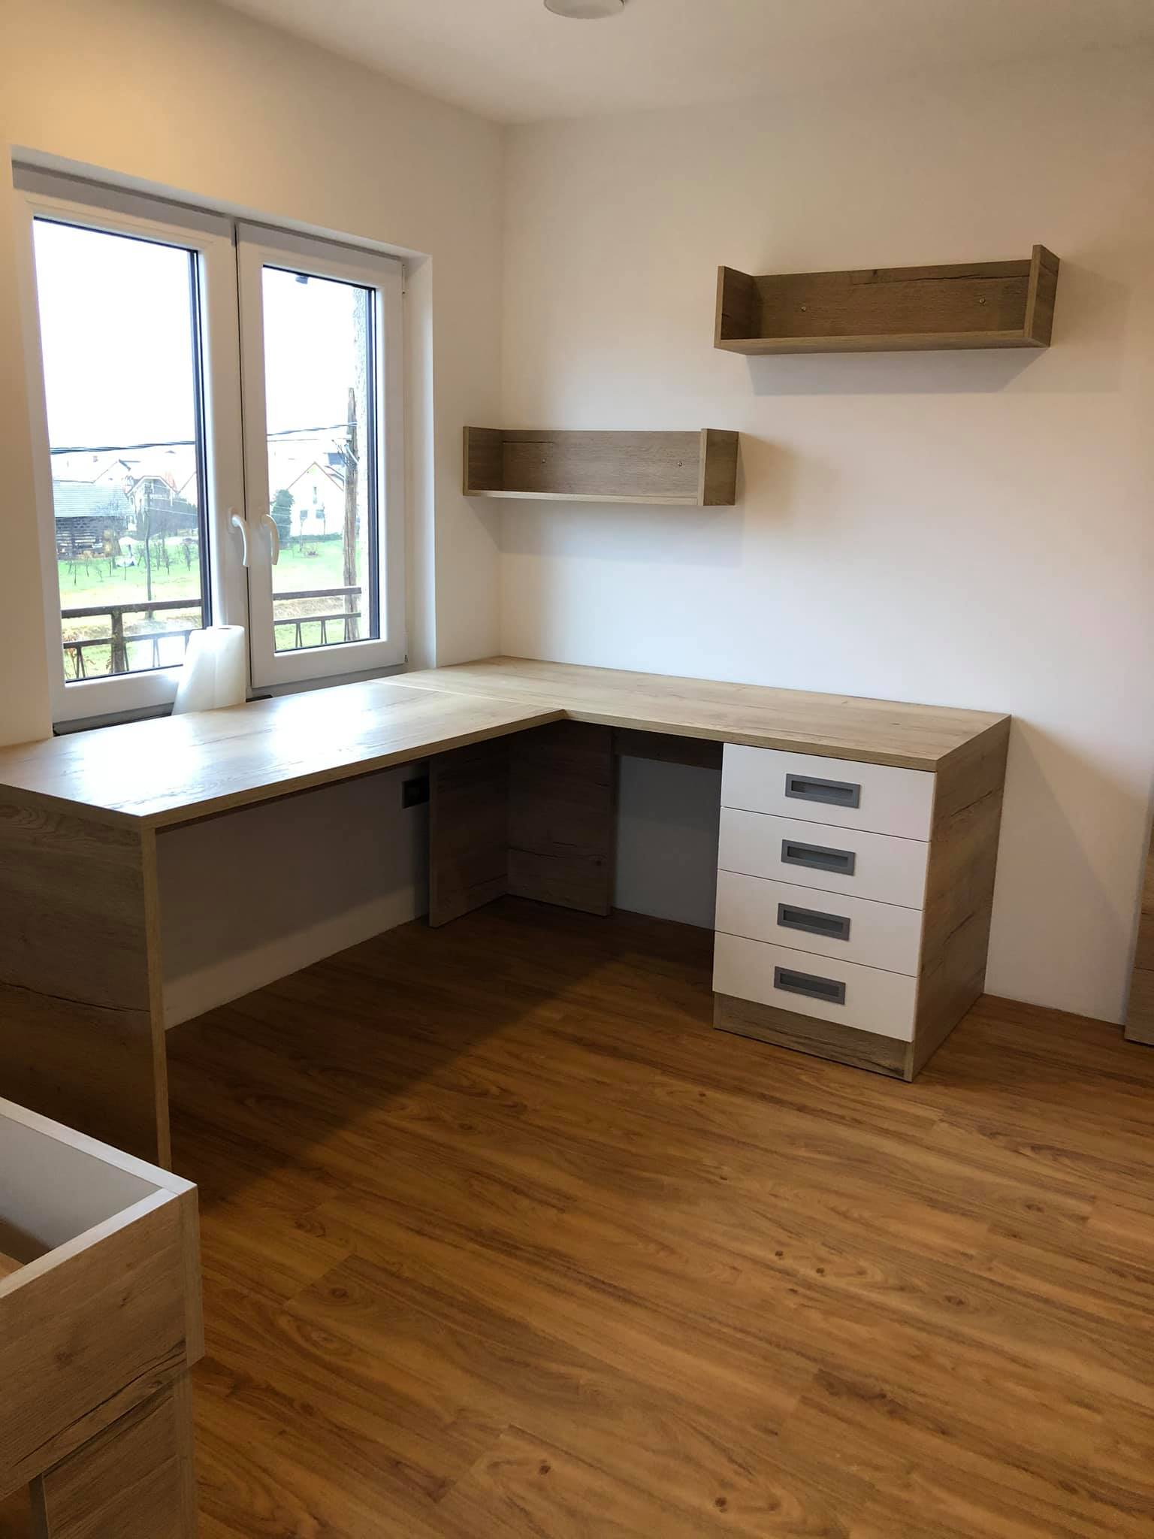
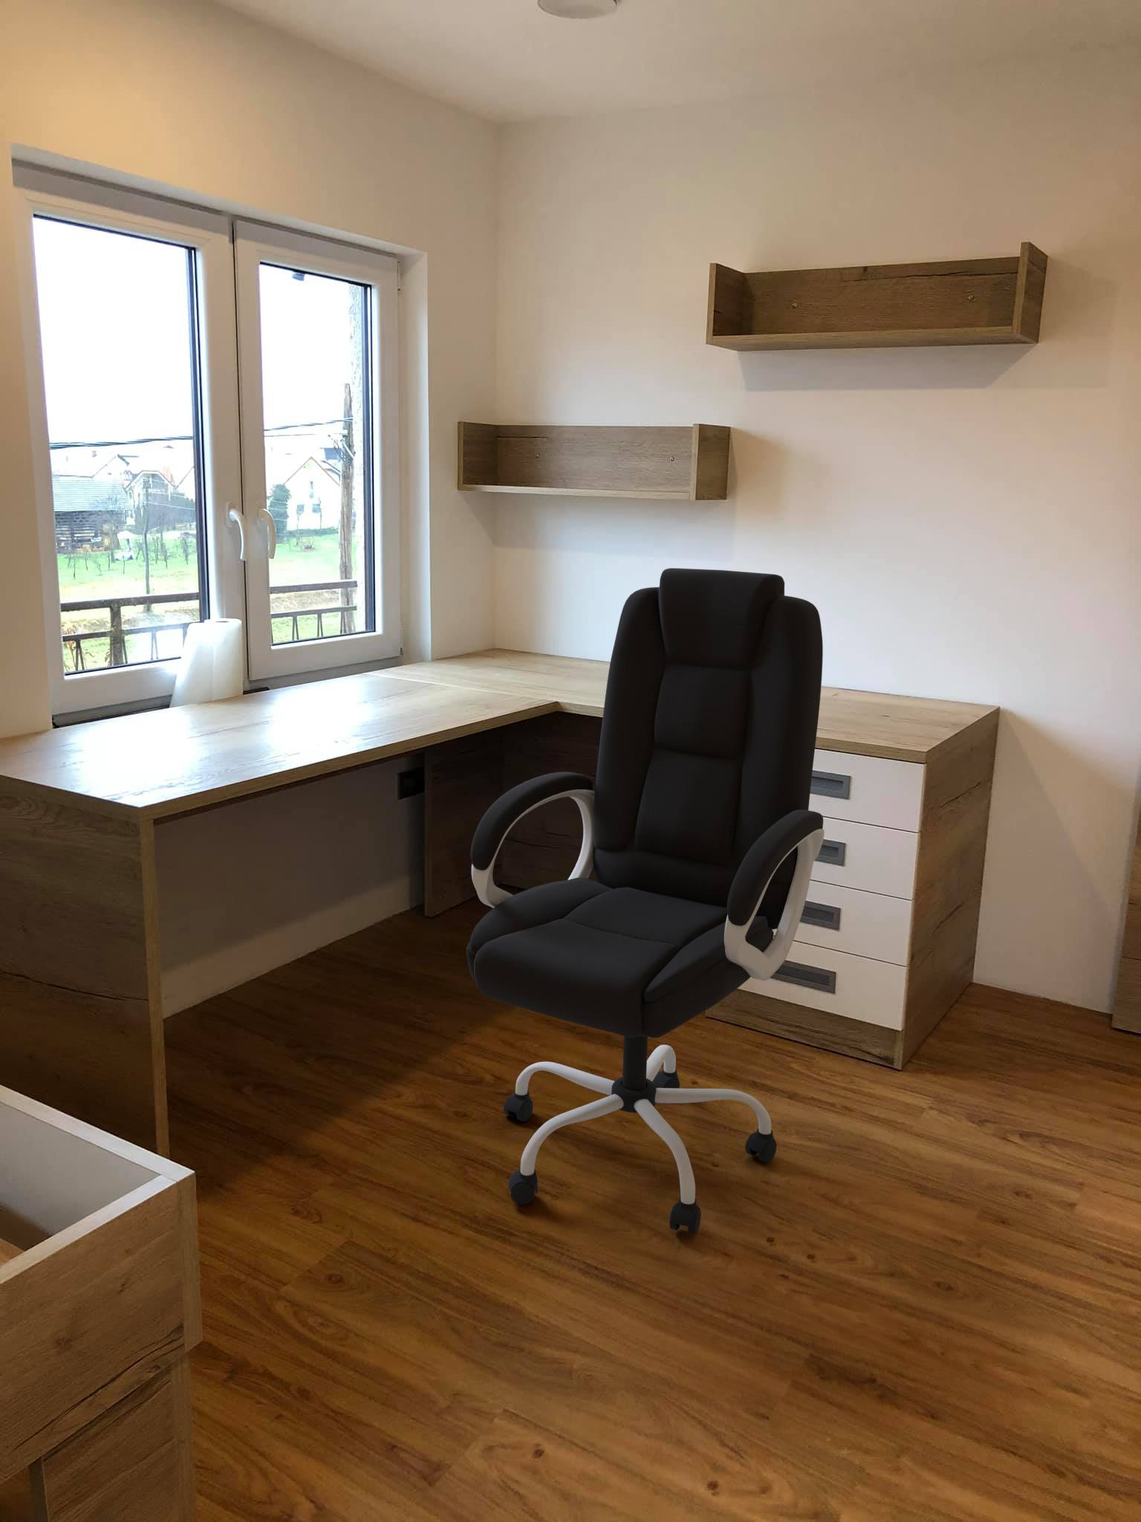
+ office chair [466,567,826,1236]
